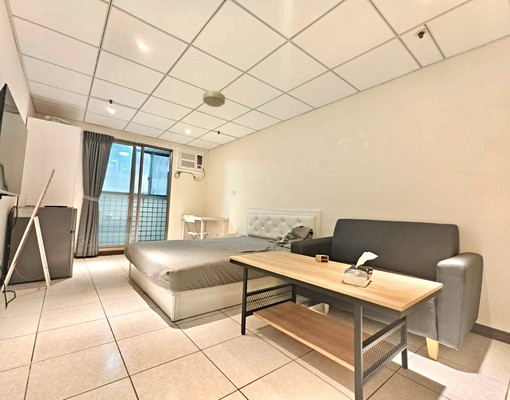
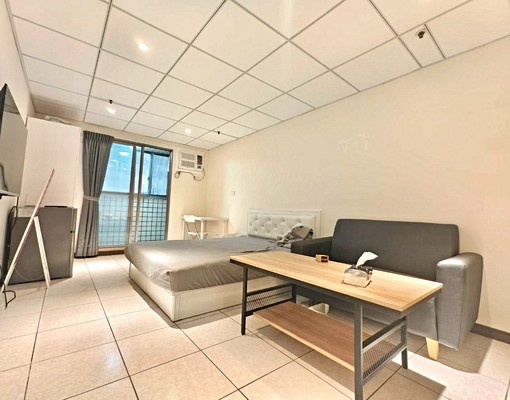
- ceiling light [202,90,226,108]
